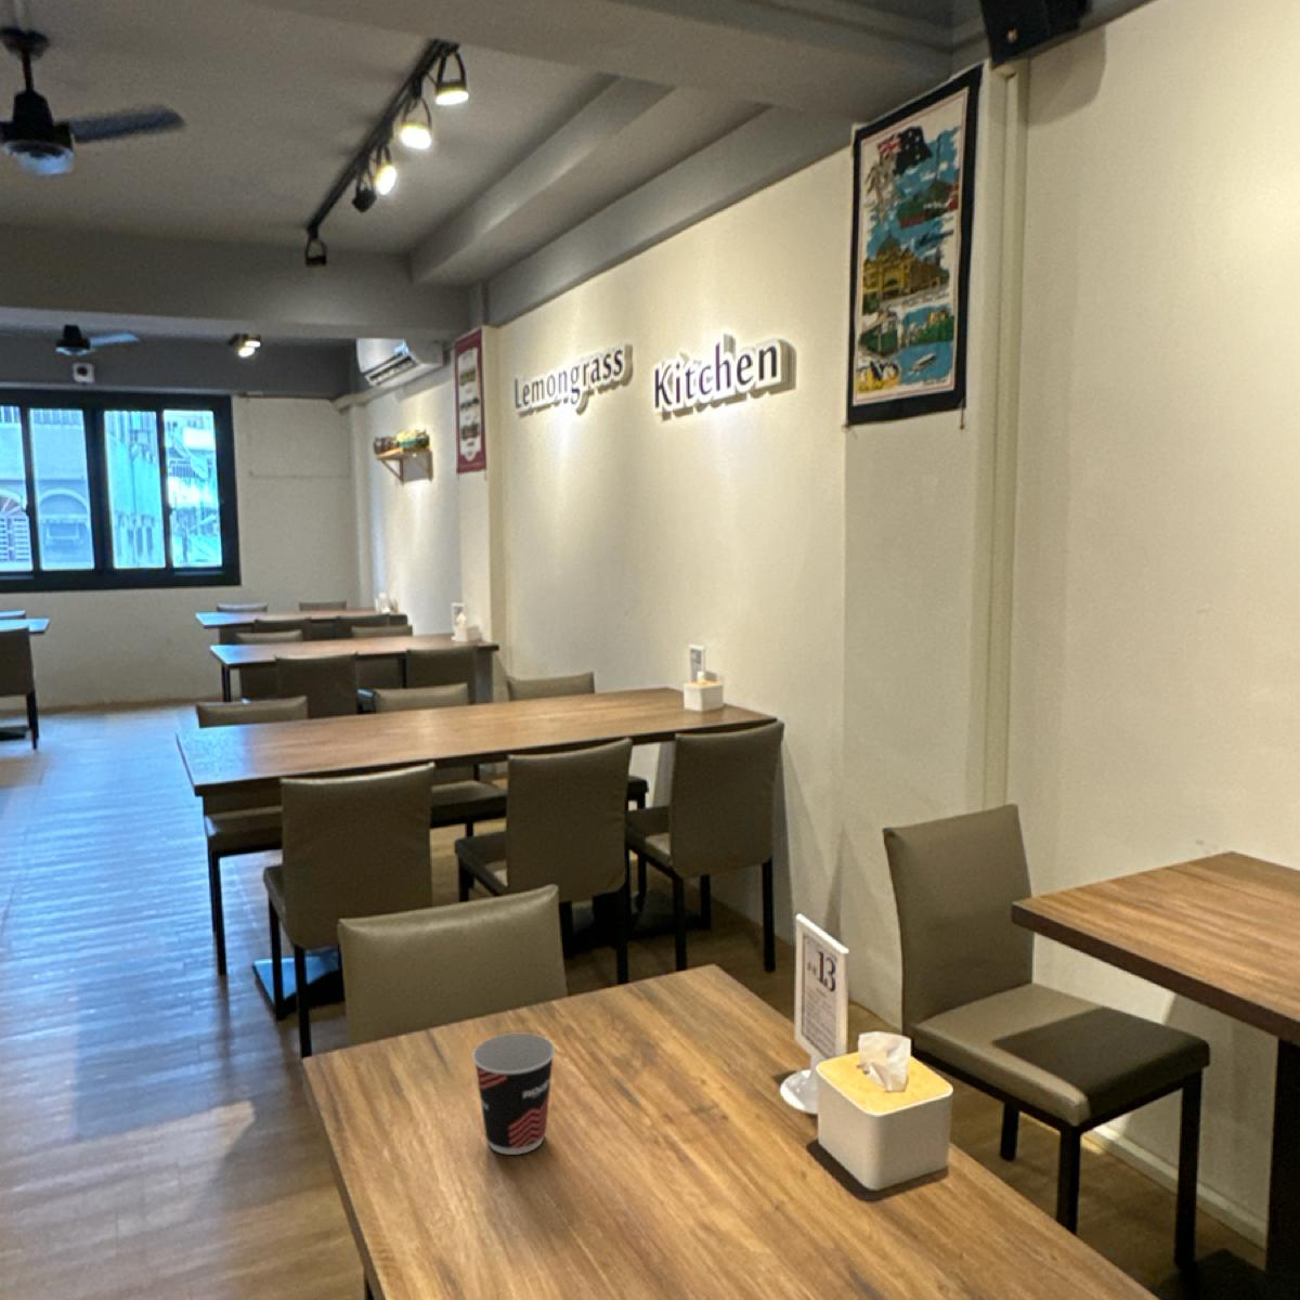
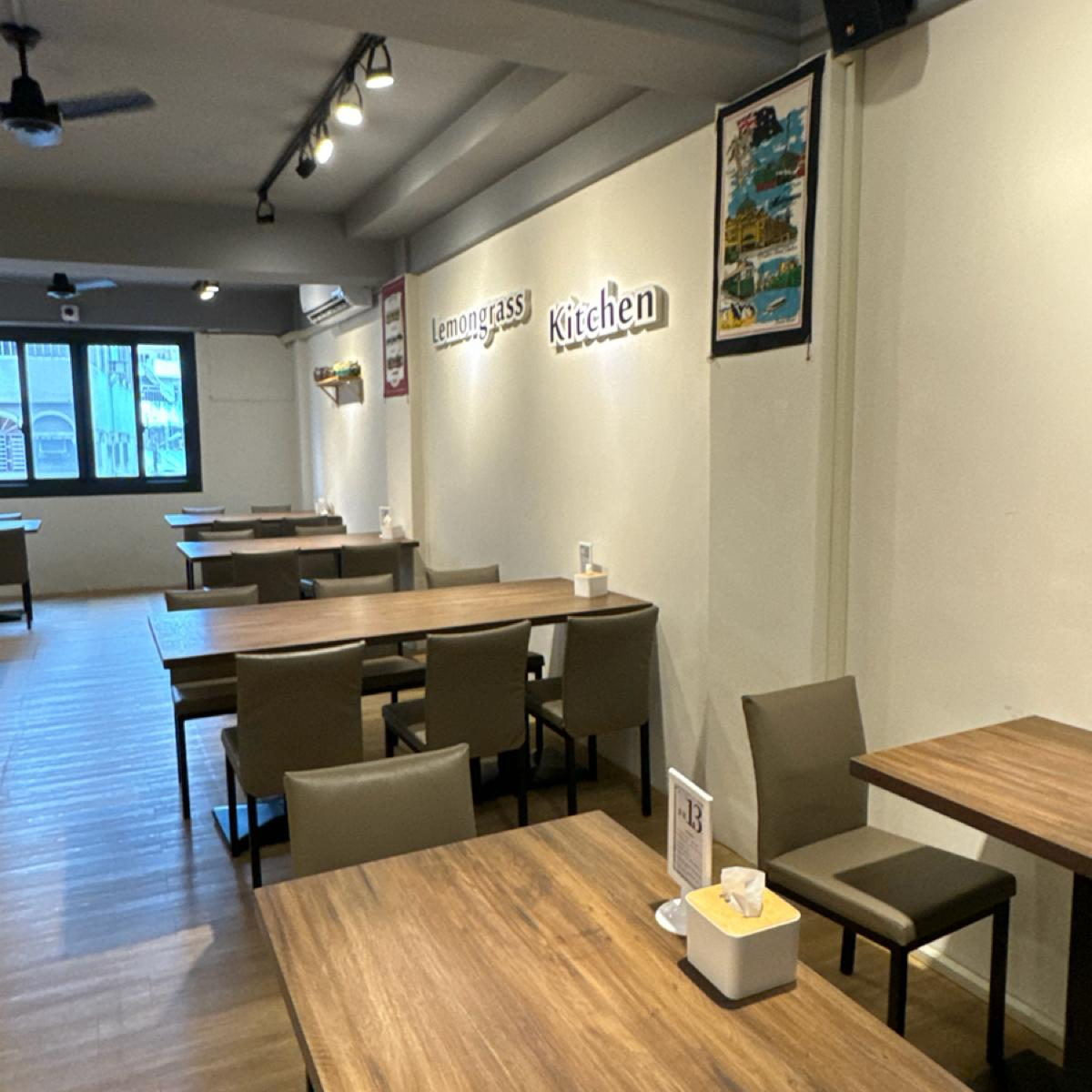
- cup [471,1032,556,1156]
